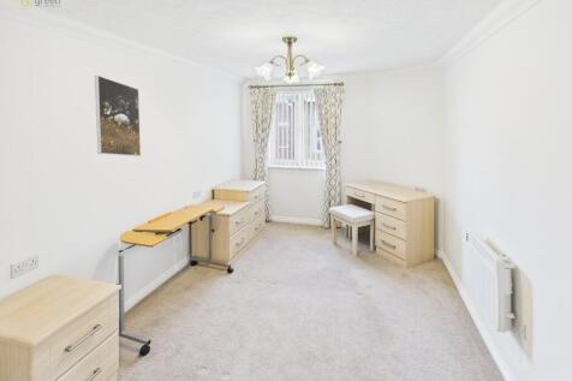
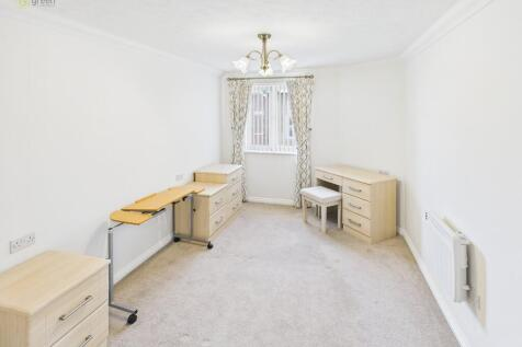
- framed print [94,75,142,157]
